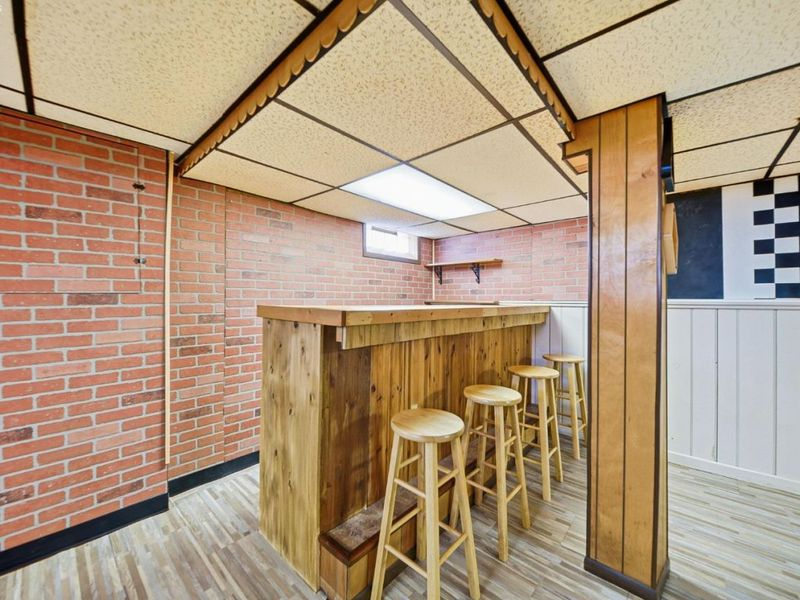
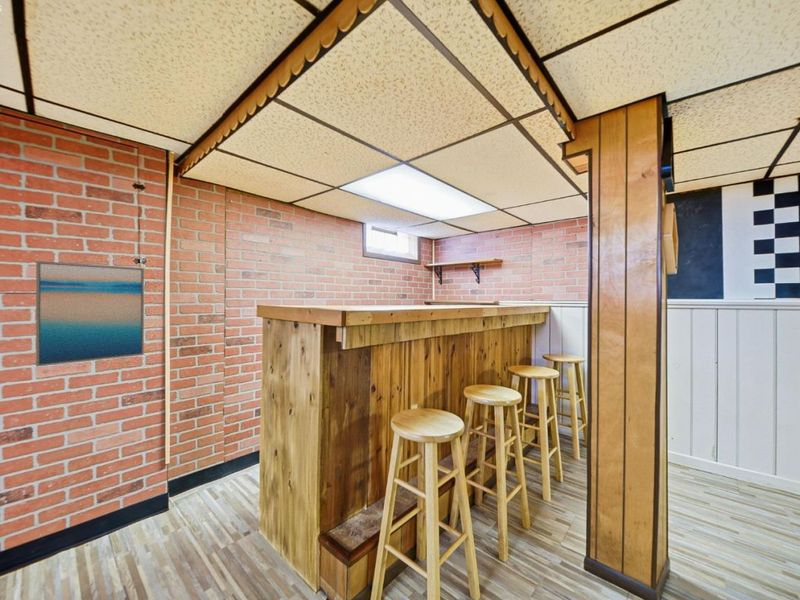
+ wall art [35,260,145,368]
